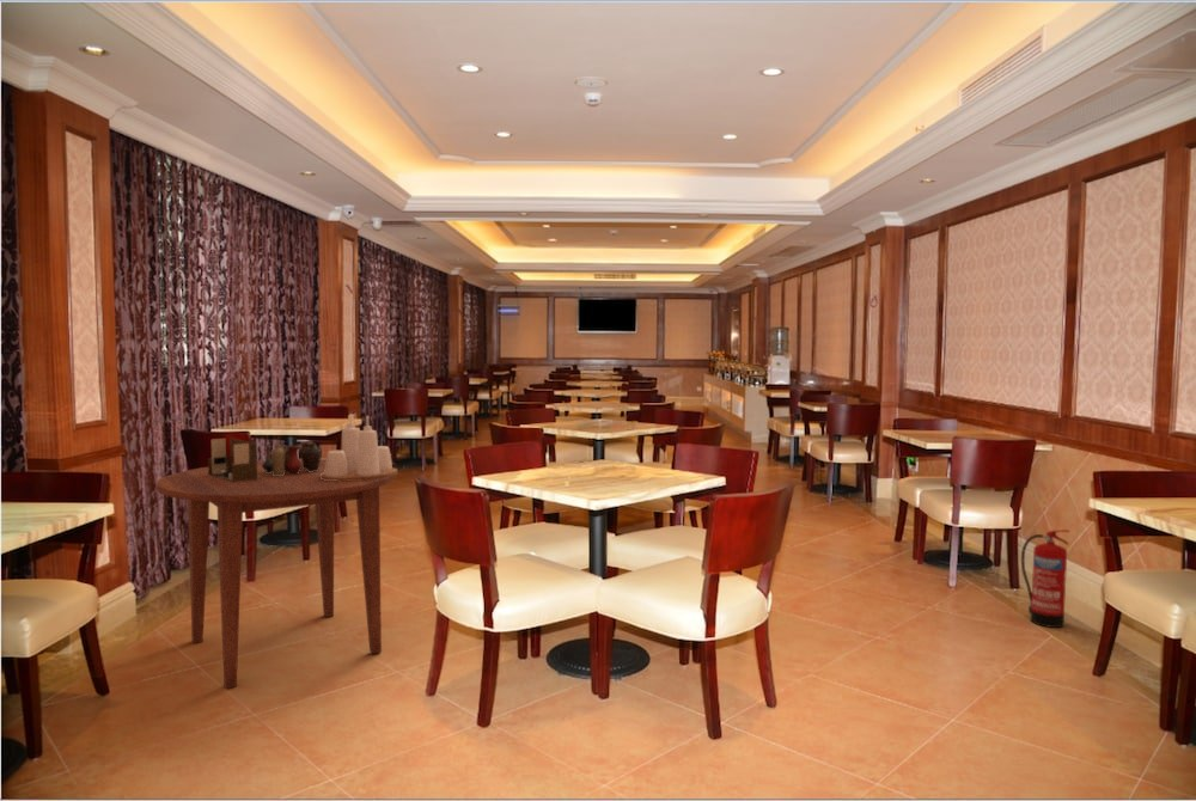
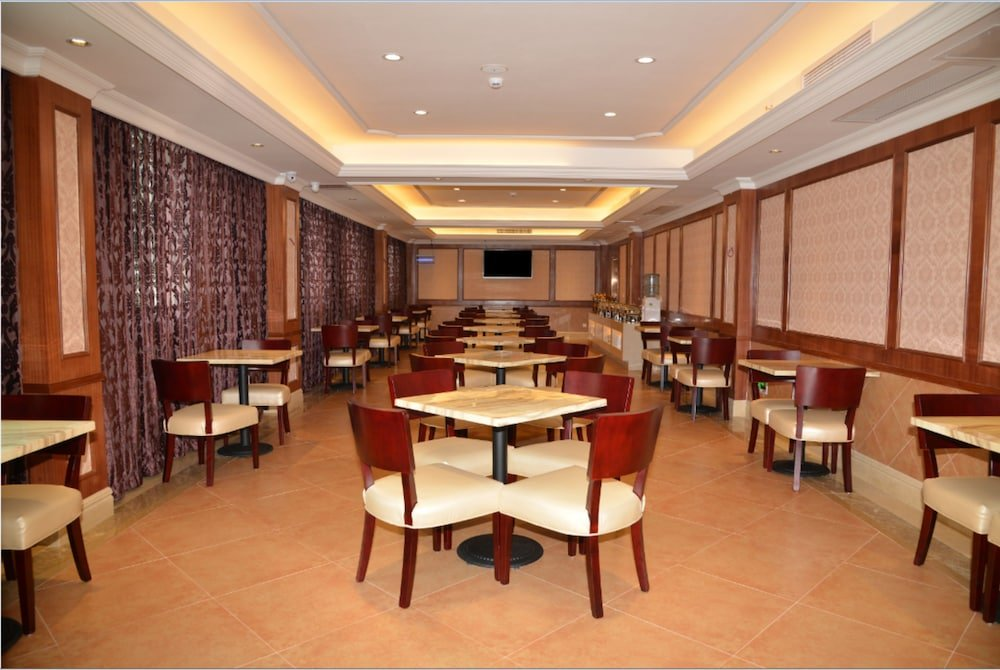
- fire extinguisher [1020,528,1072,629]
- vase [262,441,323,476]
- dining table [155,458,396,690]
- condiment set [321,412,398,482]
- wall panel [207,438,258,482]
